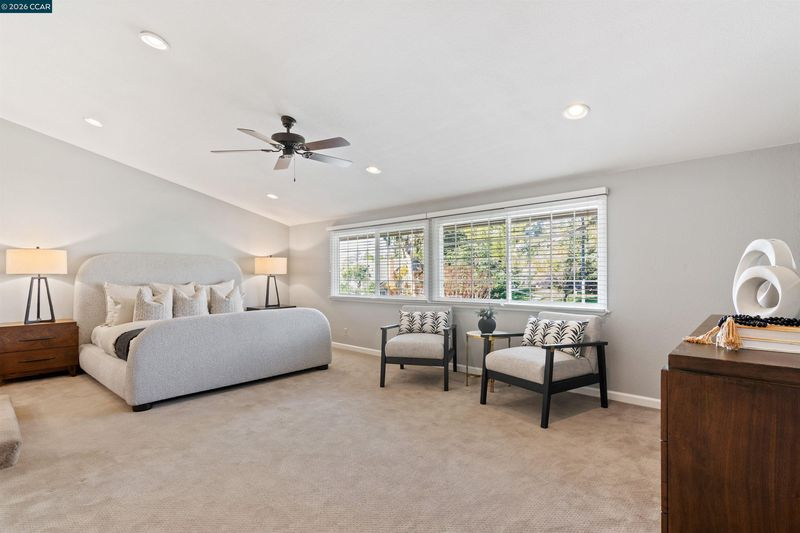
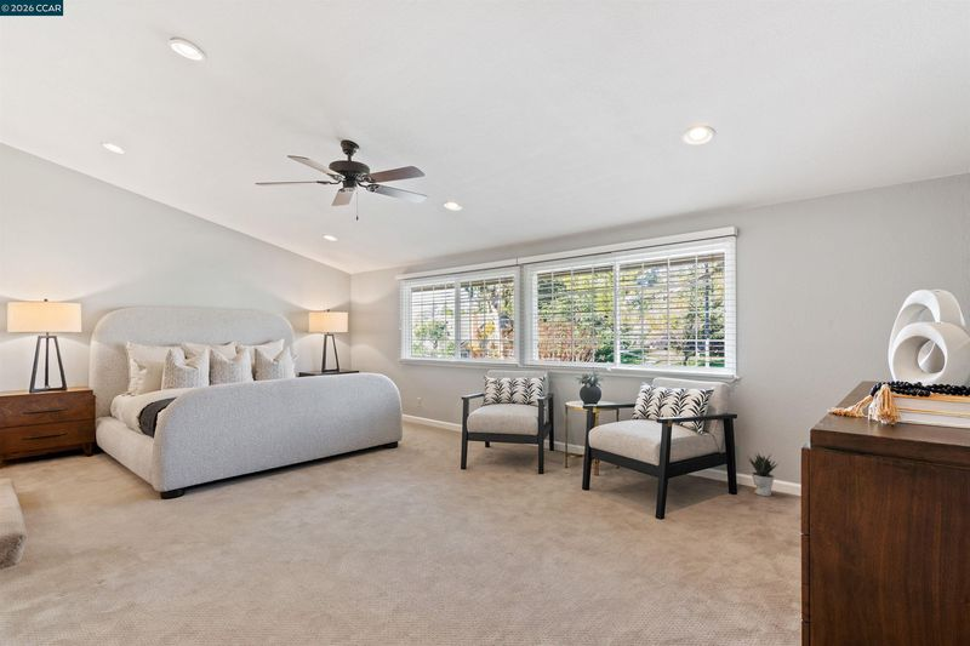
+ potted plant [746,452,778,497]
